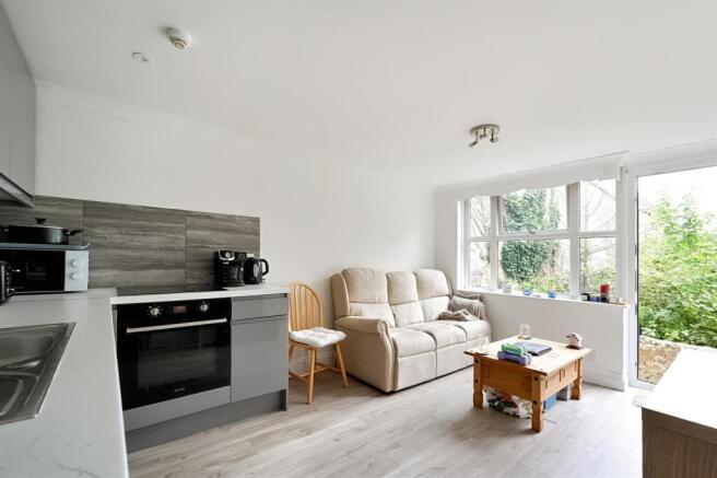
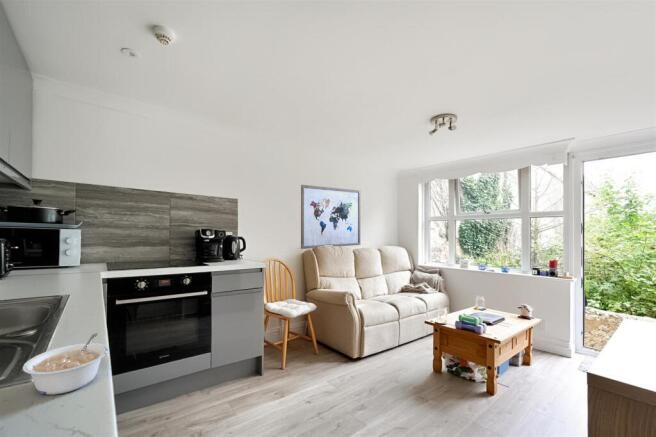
+ wall art [300,184,361,250]
+ legume [21,332,109,396]
